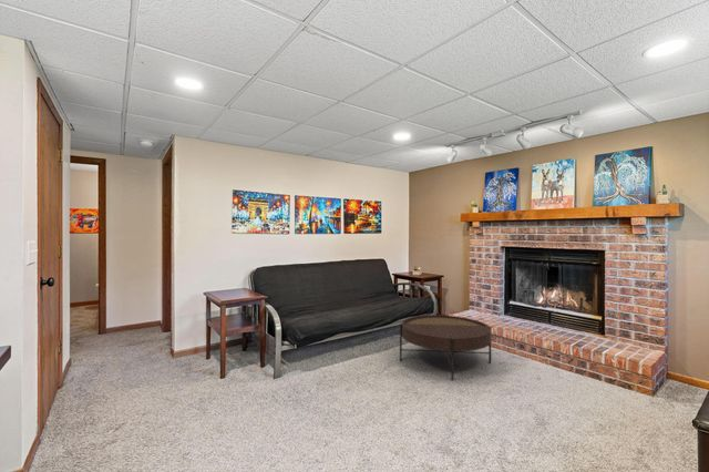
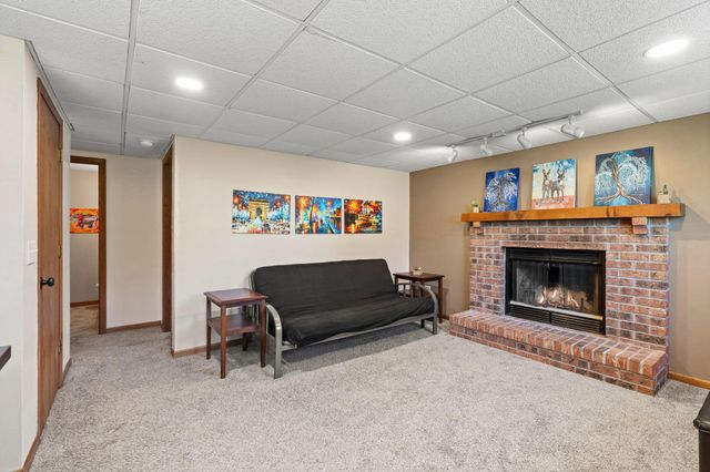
- coffee table [399,314,492,381]
